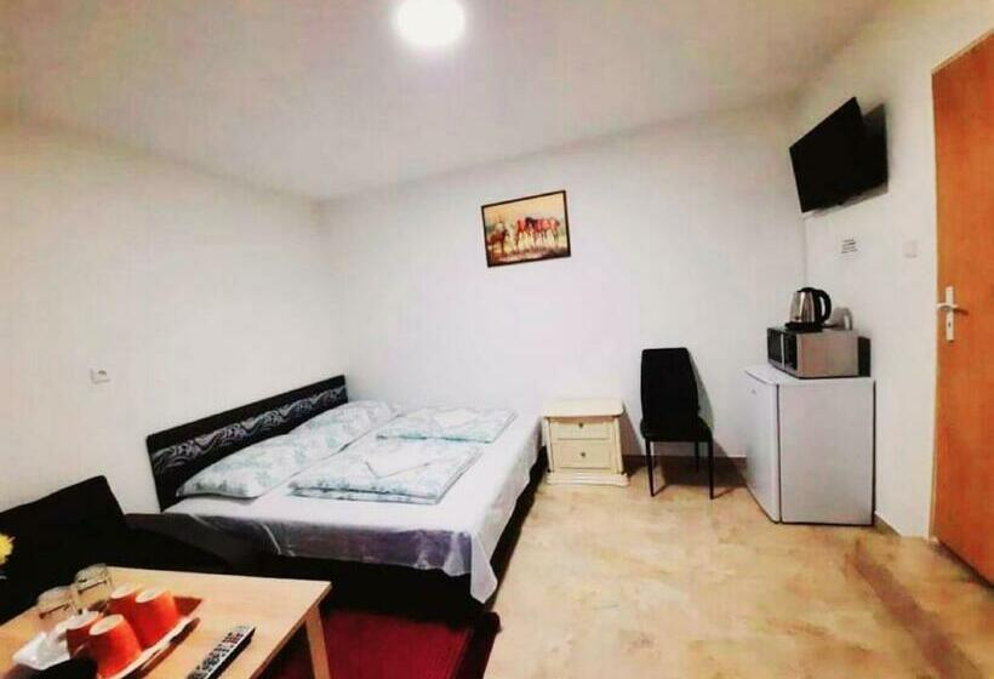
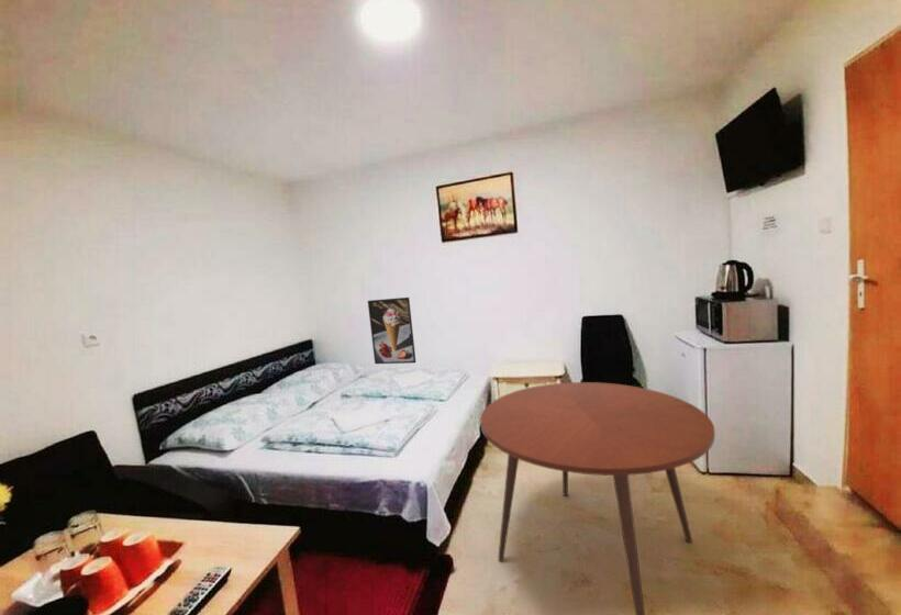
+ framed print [367,297,418,365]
+ dining table [479,381,716,615]
